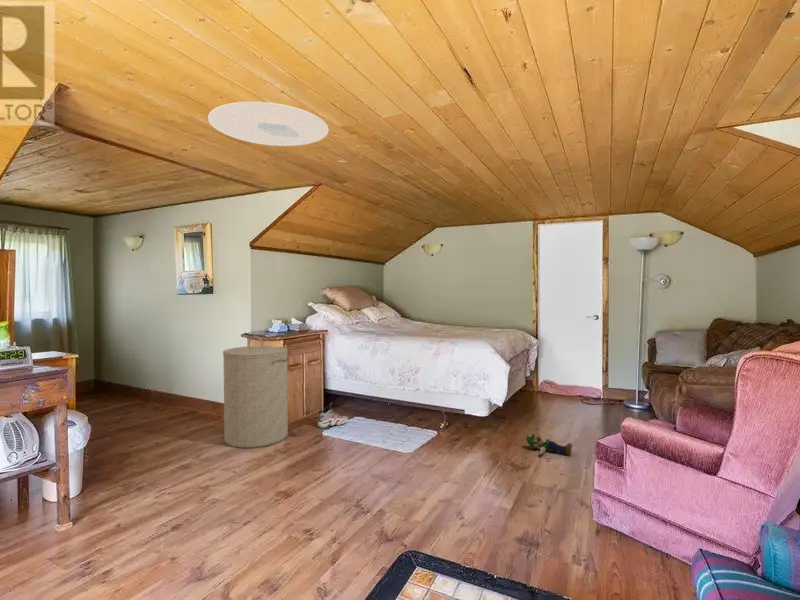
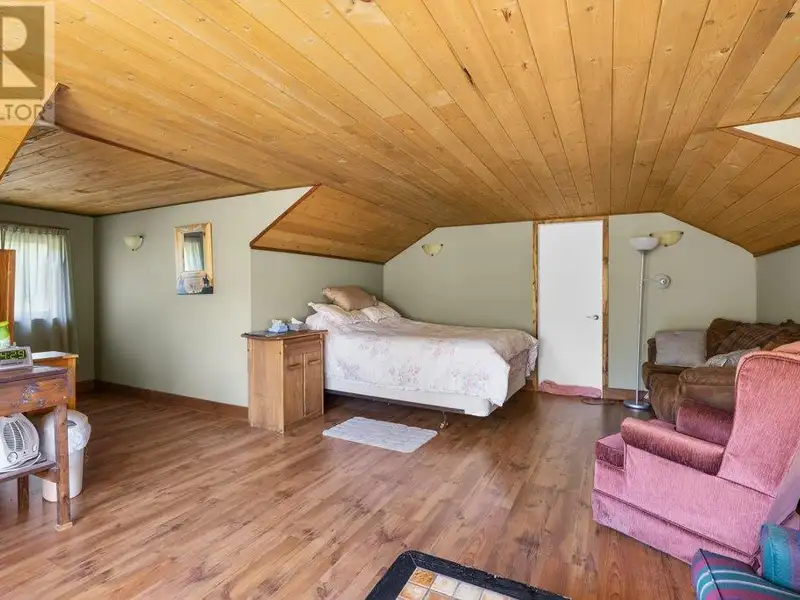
- laundry hamper [222,334,290,449]
- plush toy [525,433,573,457]
- ceiling light [207,101,329,147]
- sneaker [317,402,349,429]
